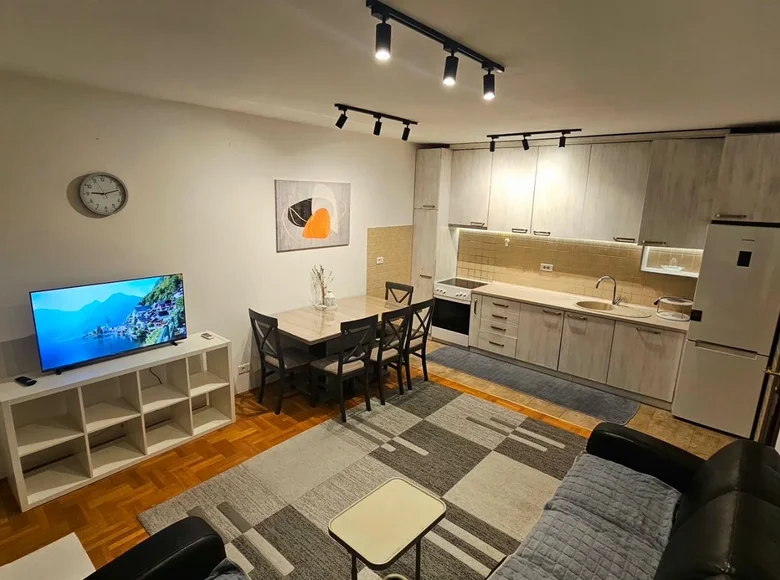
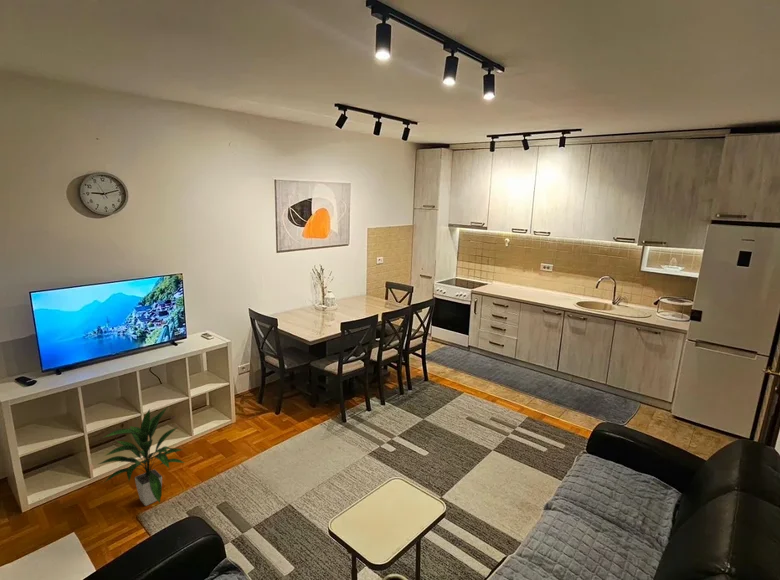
+ indoor plant [98,407,186,507]
